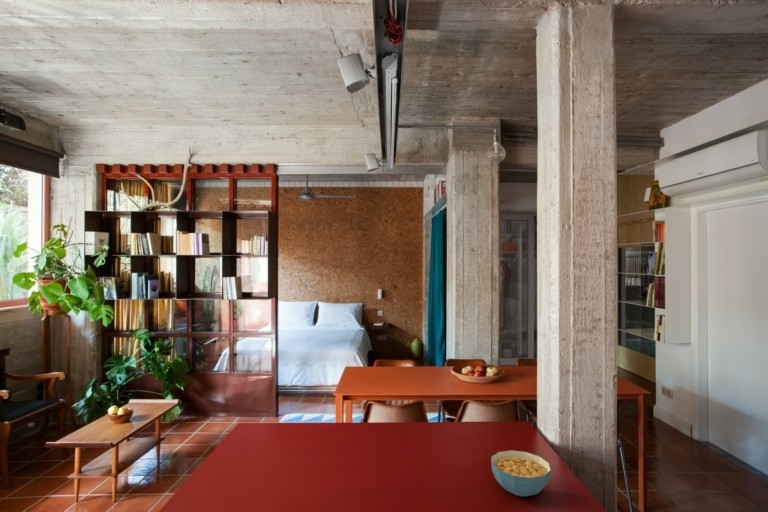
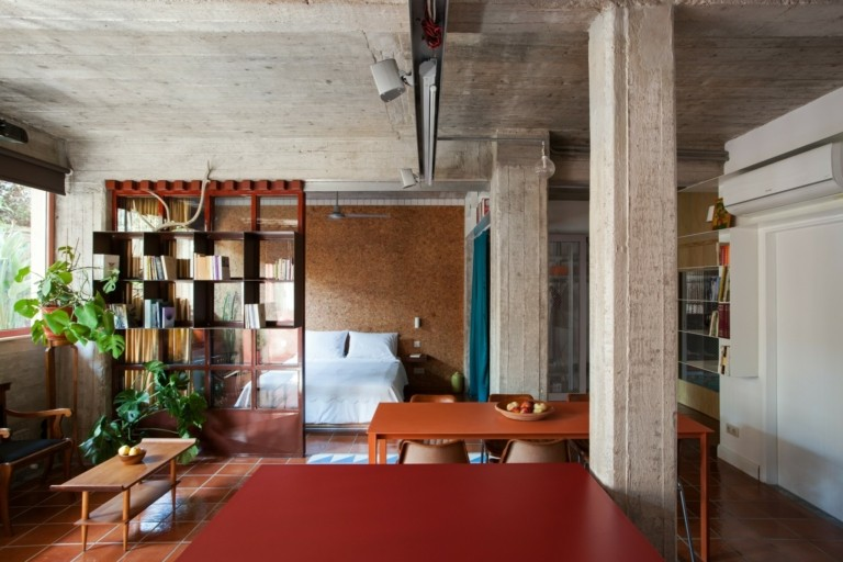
- cereal bowl [490,449,552,498]
